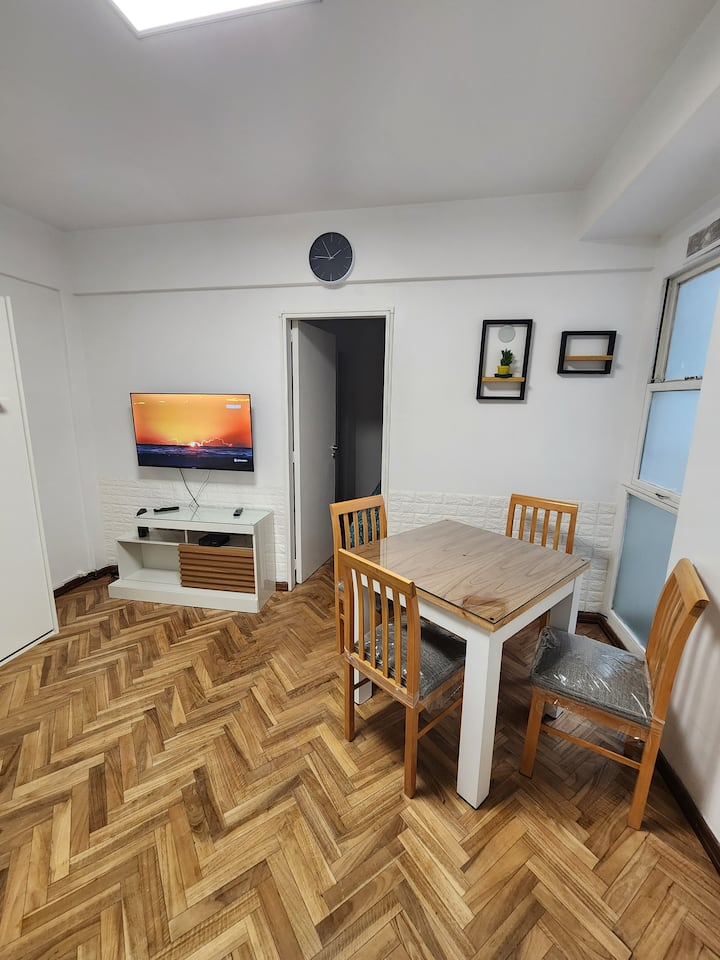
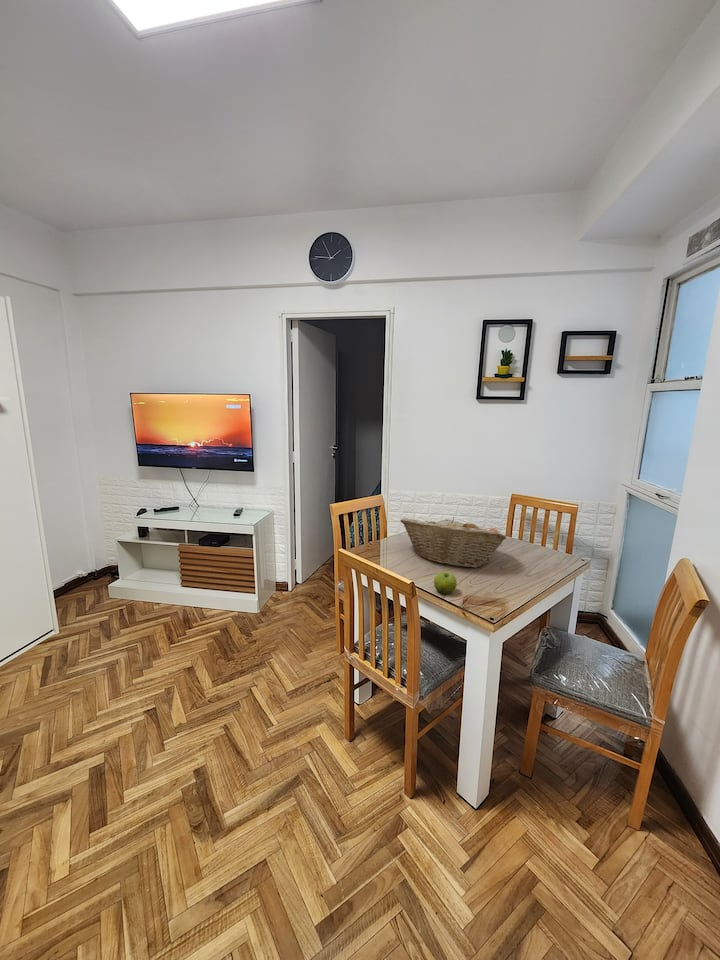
+ fruit basket [400,516,507,569]
+ fruit [433,570,458,595]
